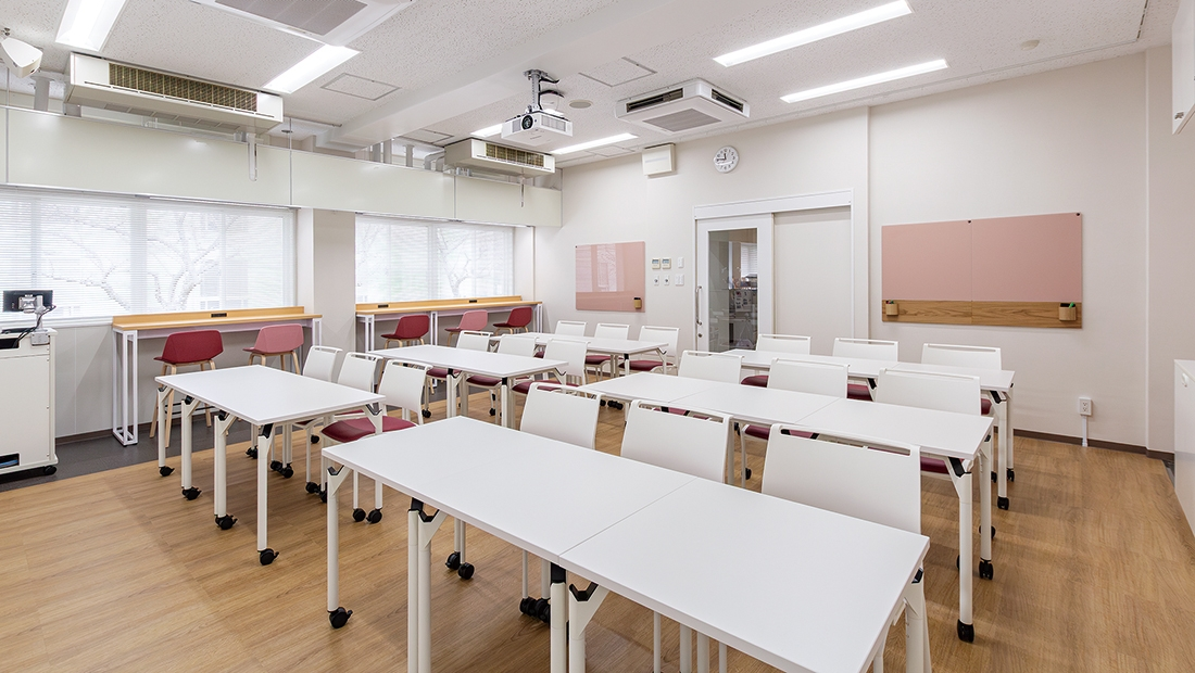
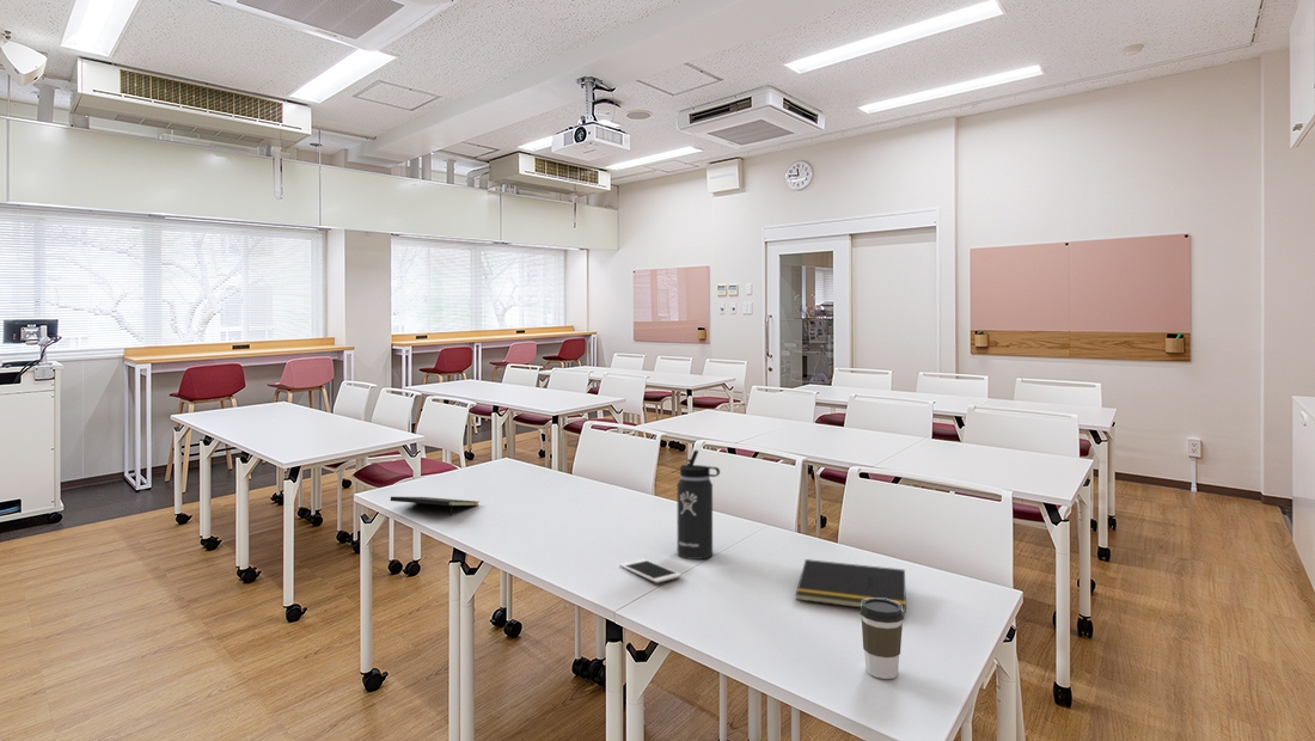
+ coffee cup [860,599,905,680]
+ cell phone [618,558,683,584]
+ thermos bottle [677,449,721,561]
+ notepad [390,496,479,516]
+ notepad [795,558,907,614]
